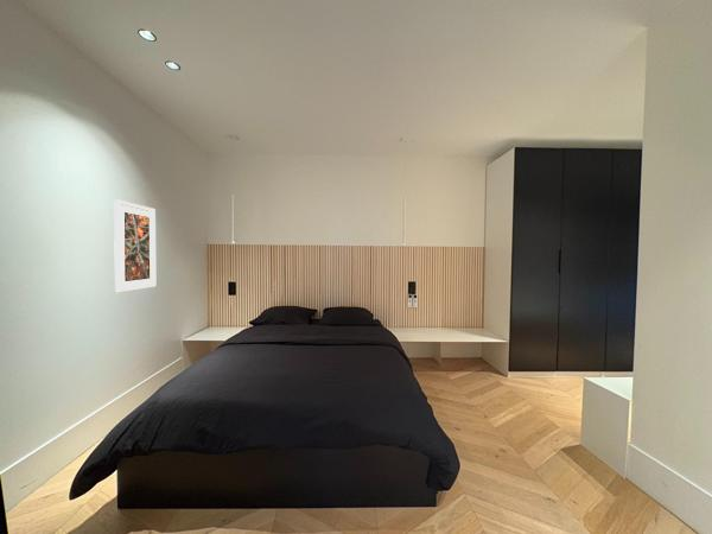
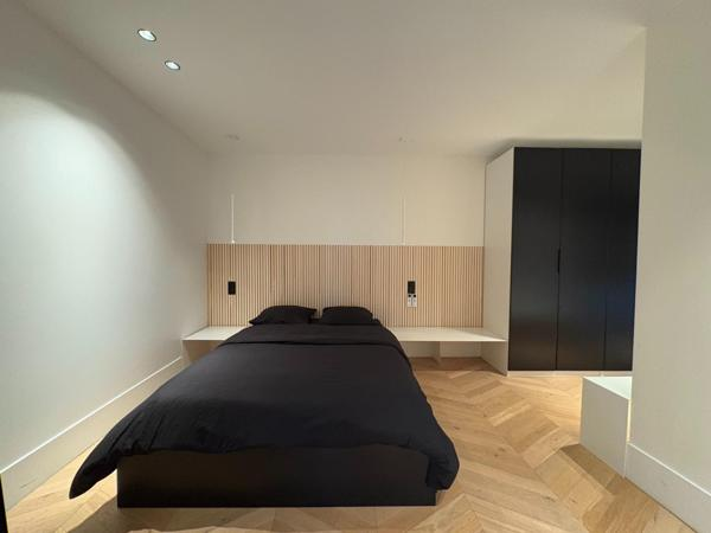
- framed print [113,198,157,294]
